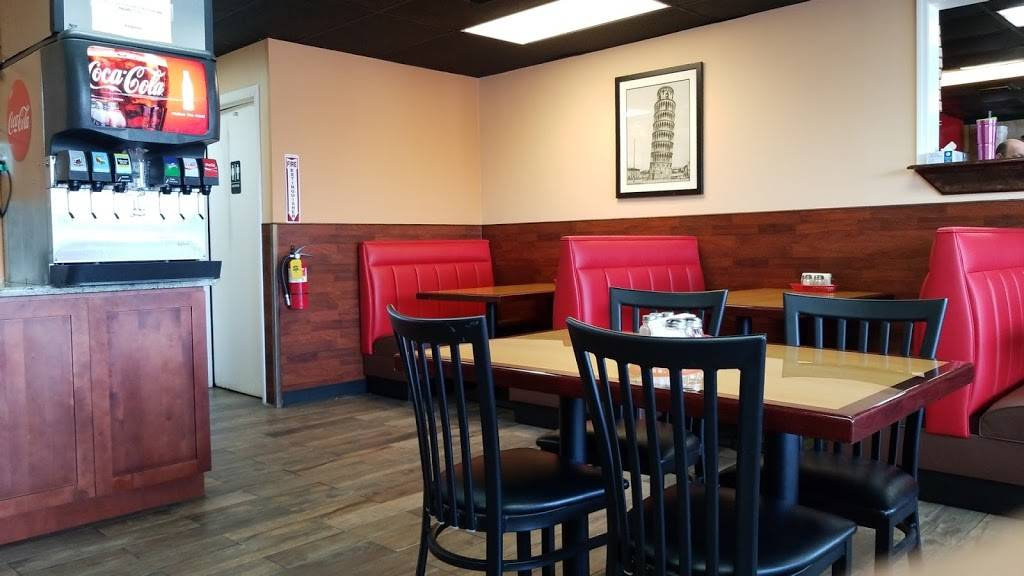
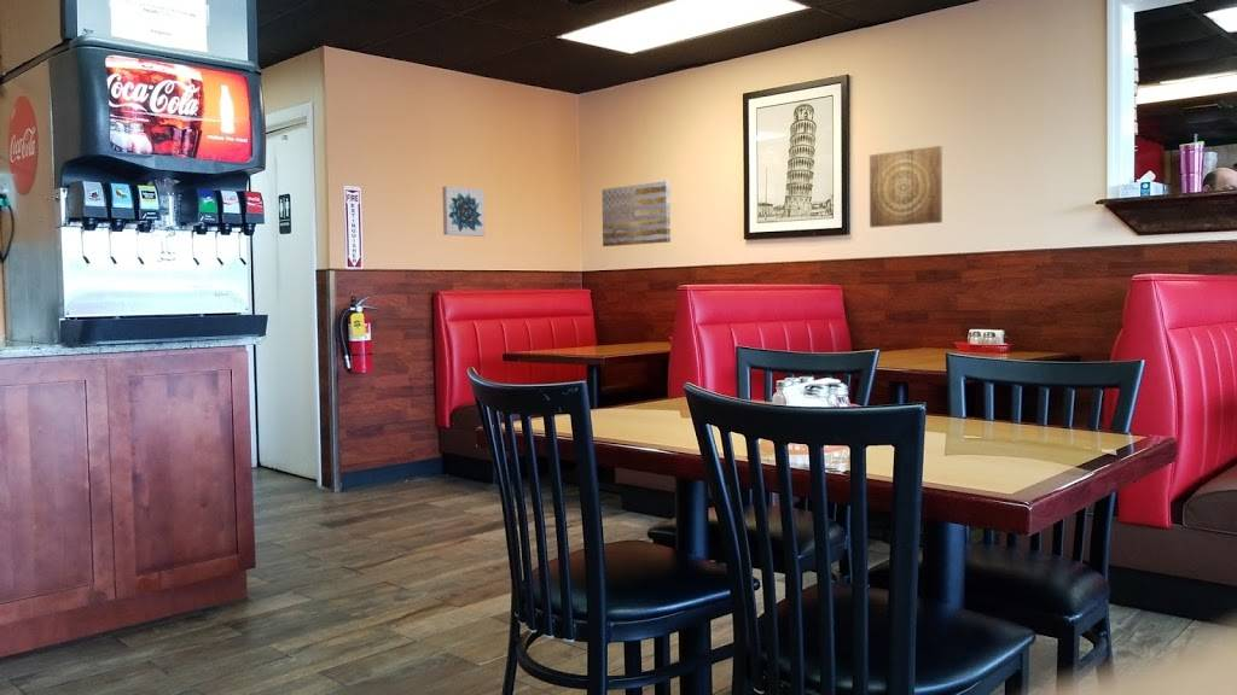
+ wall art [441,186,486,238]
+ wall art [600,180,672,247]
+ wall art [869,145,943,229]
